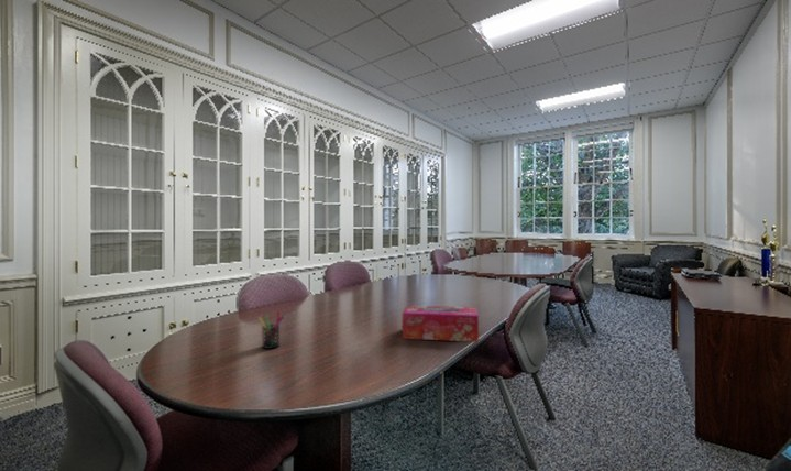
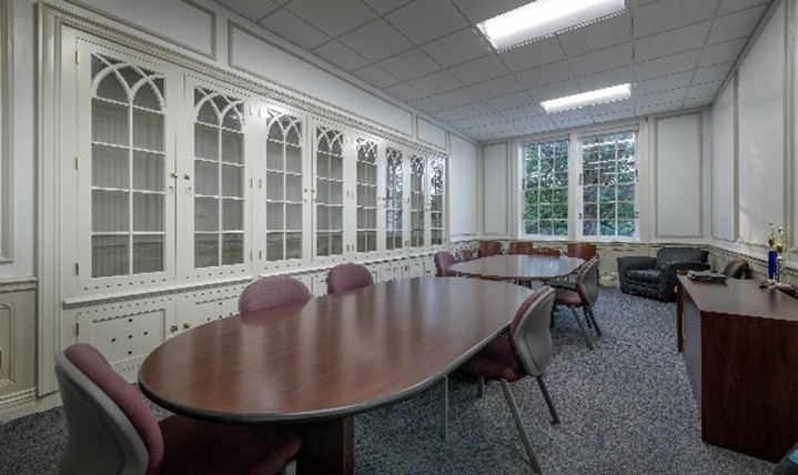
- tissue box [402,304,480,343]
- pen holder [257,309,285,350]
